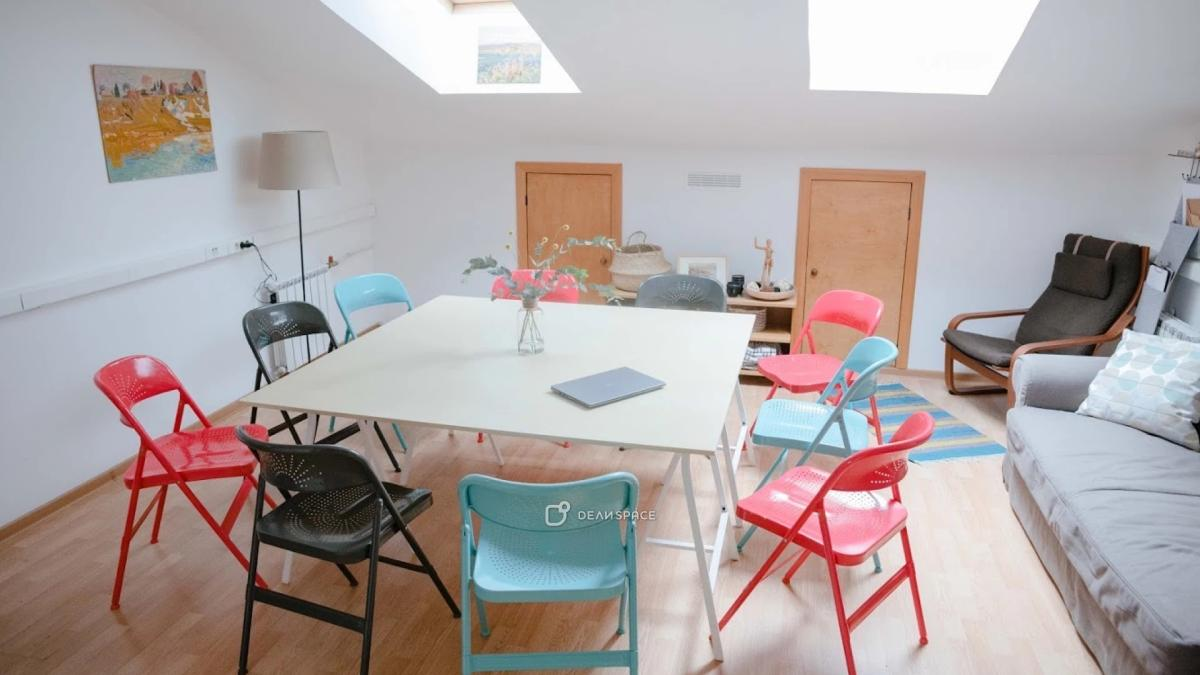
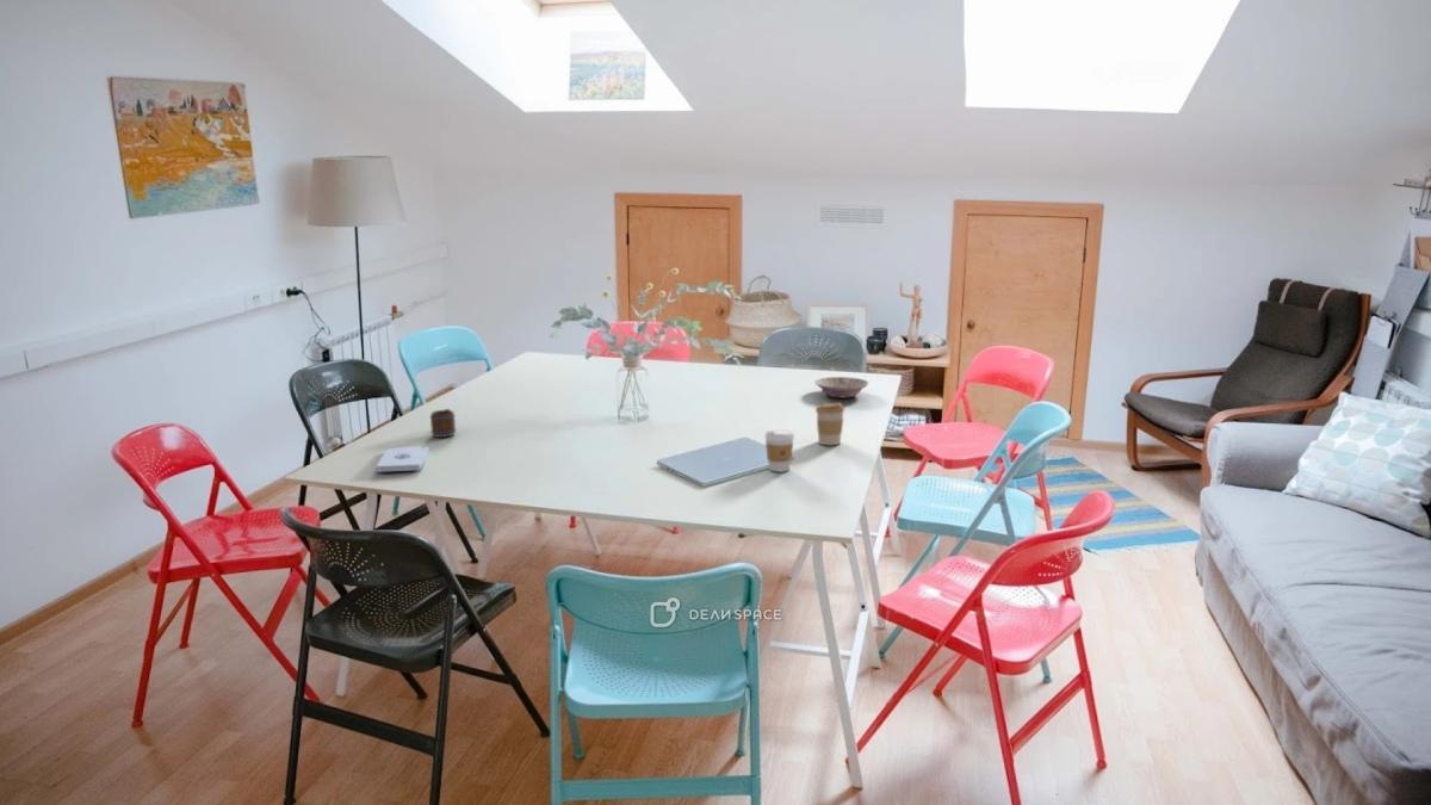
+ coffee cup [814,402,845,446]
+ bowl [813,376,869,400]
+ notepad [376,446,430,472]
+ mug [429,408,457,438]
+ coffee cup [763,427,795,472]
